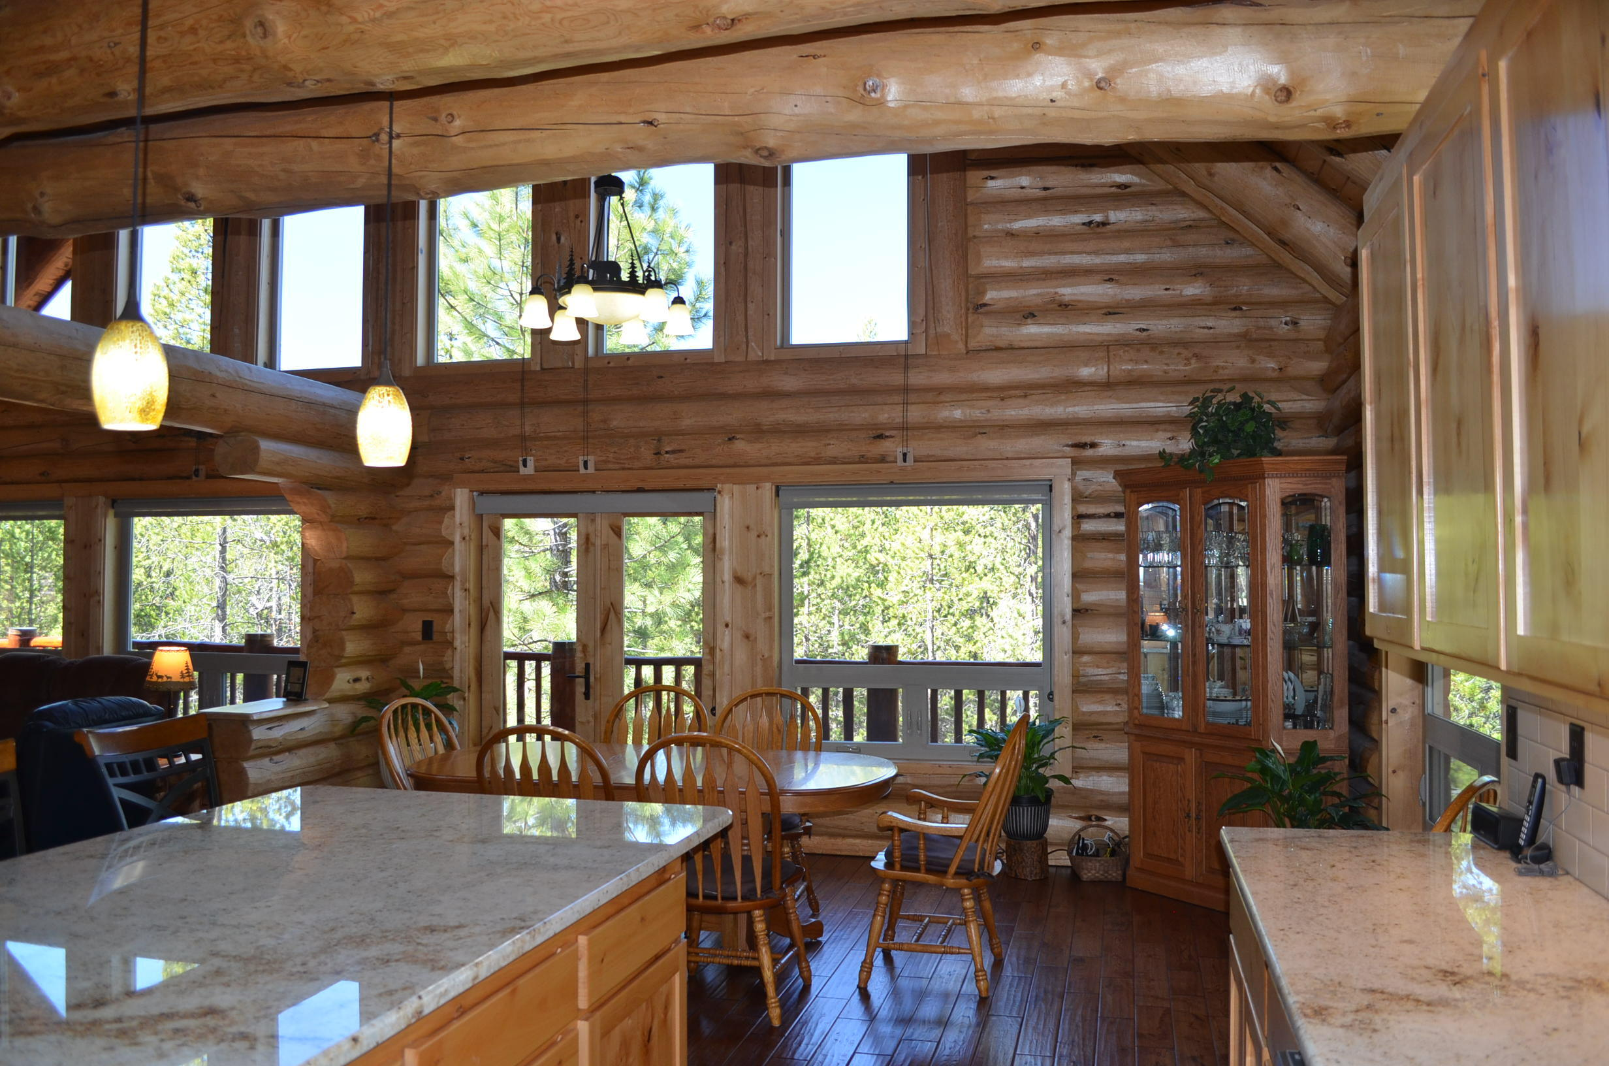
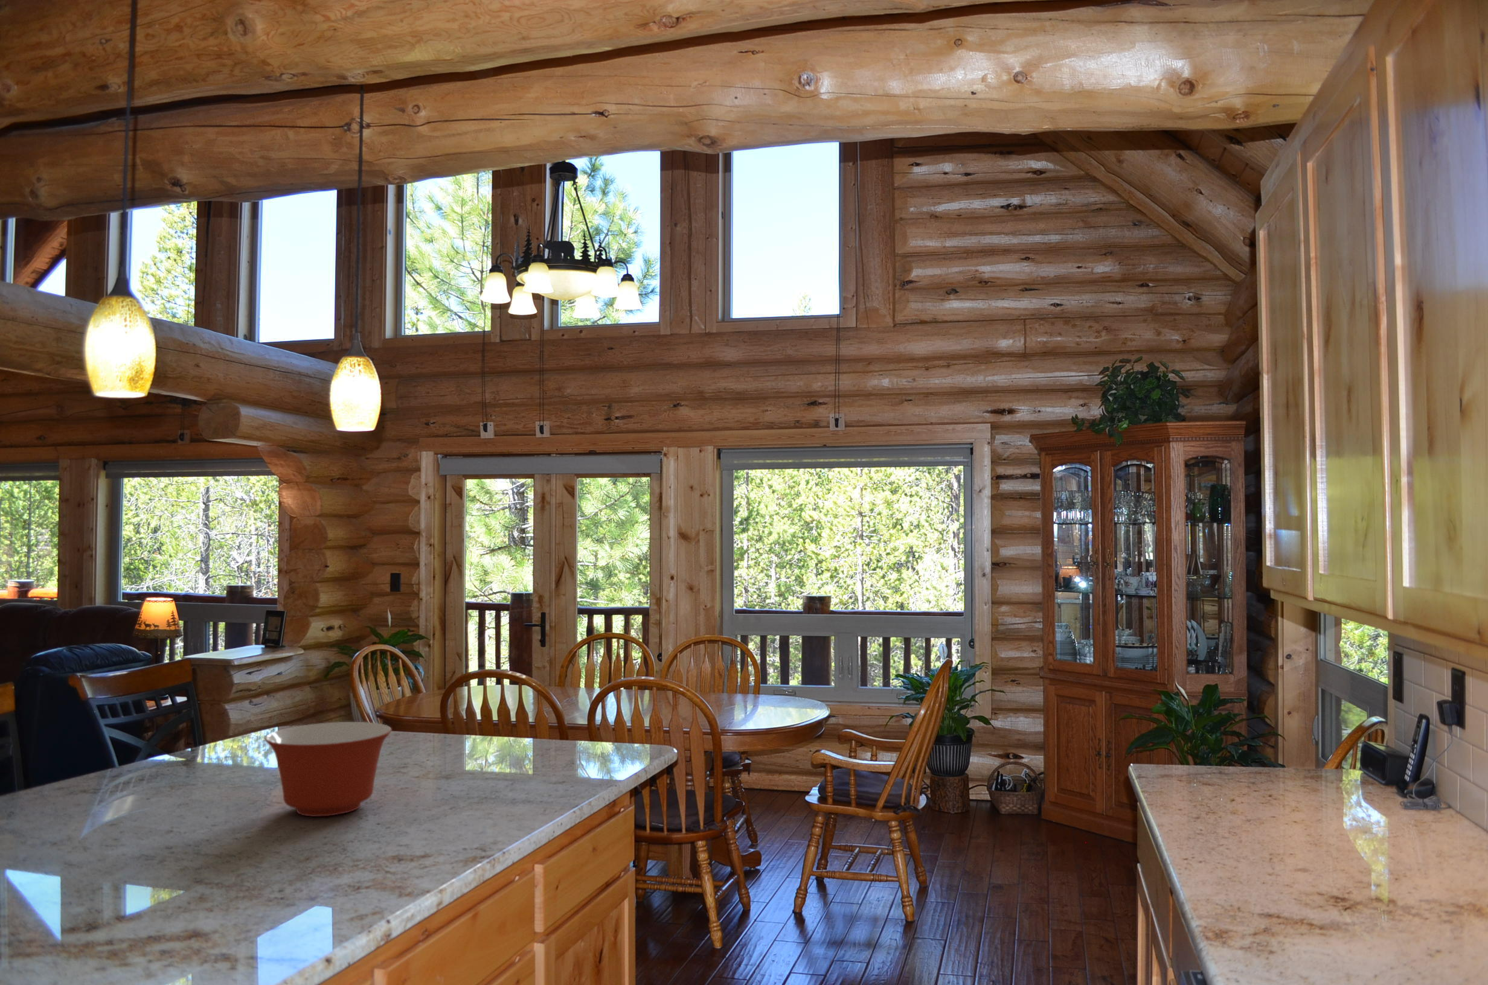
+ mixing bowl [264,721,393,817]
